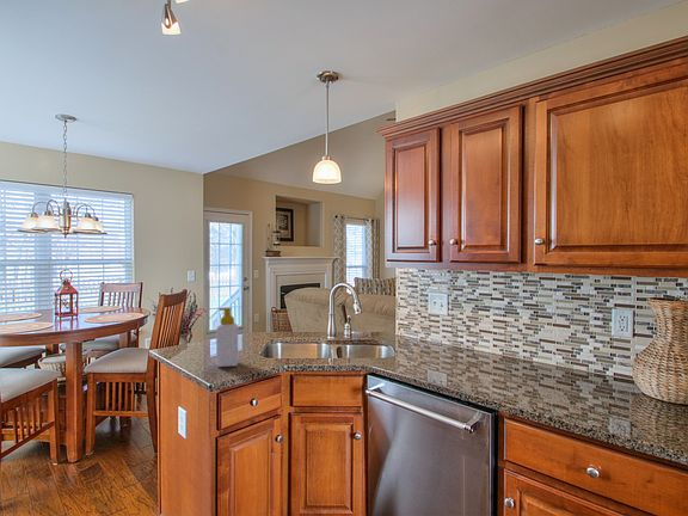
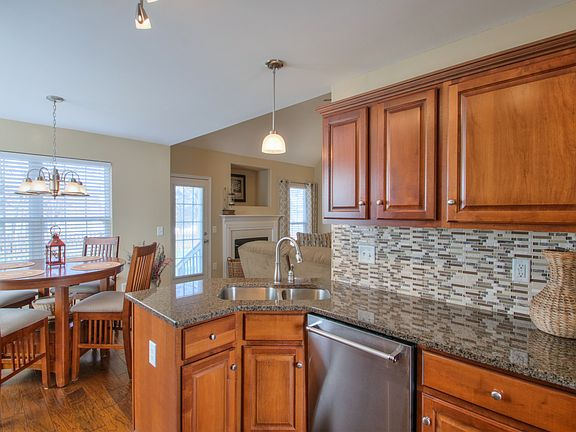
- soap bottle [215,307,239,368]
